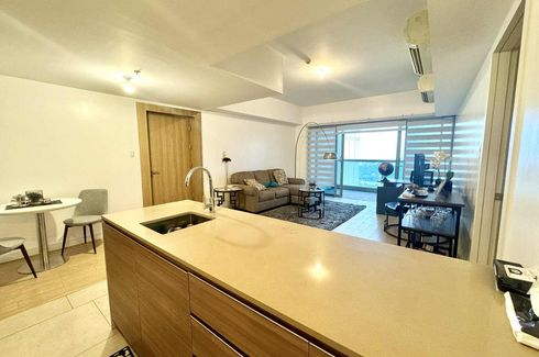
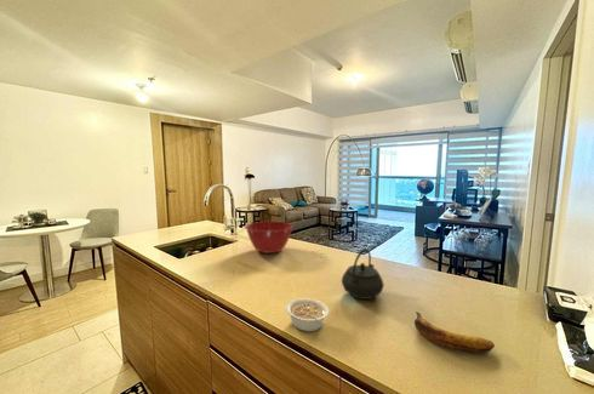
+ banana [413,310,496,355]
+ kettle [341,247,385,301]
+ mixing bowl [245,221,295,255]
+ legume [285,297,330,332]
